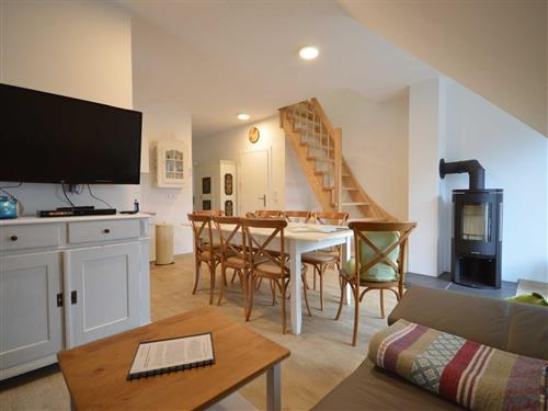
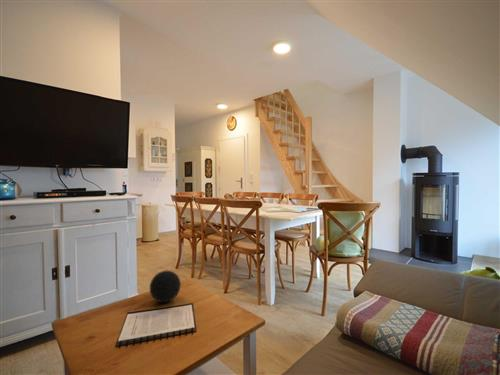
+ decorative ball [149,270,182,303]
